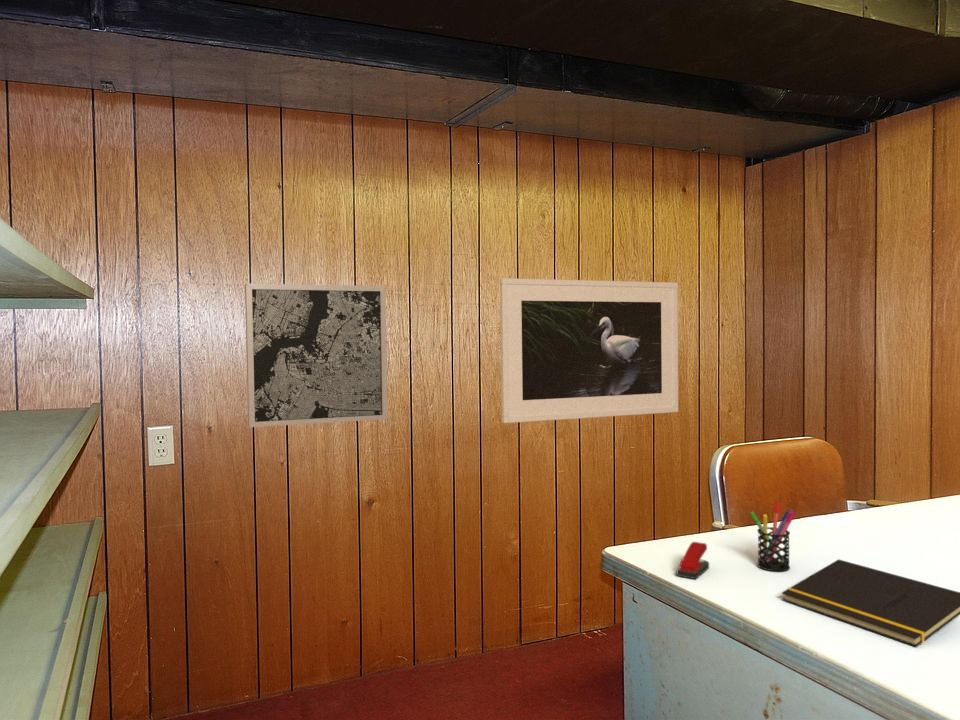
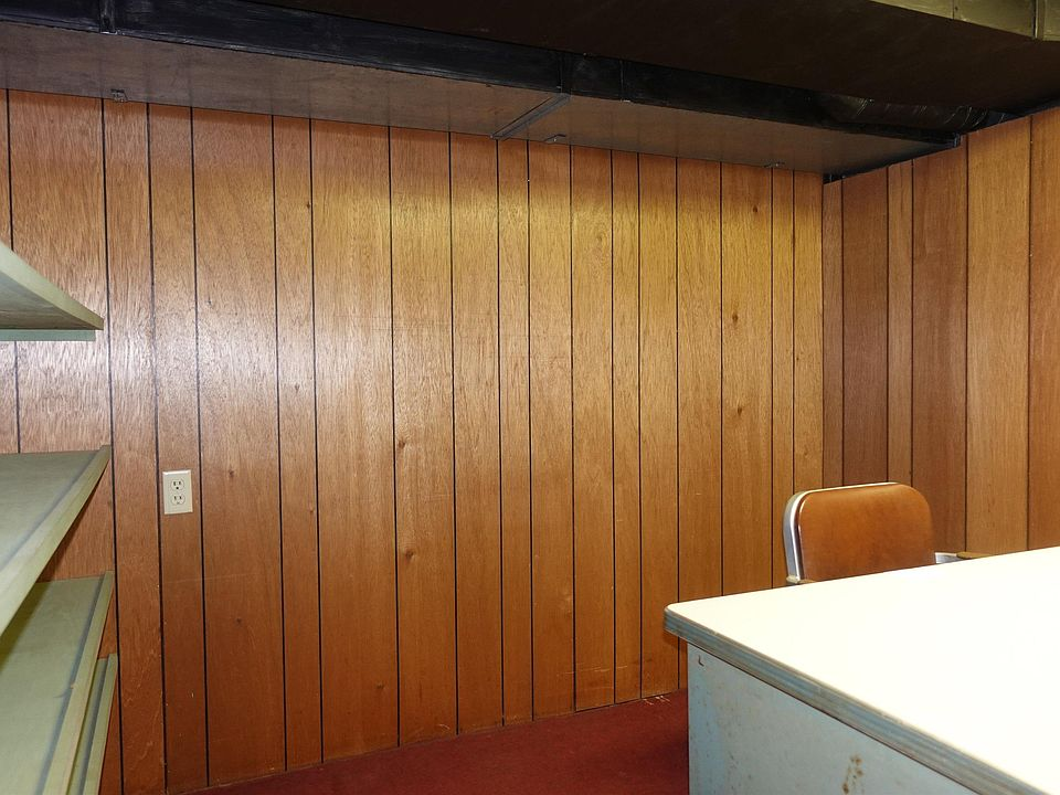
- stapler [676,541,710,580]
- wall art [244,283,389,428]
- pen holder [749,501,796,572]
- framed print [499,277,679,424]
- notepad [781,558,960,648]
